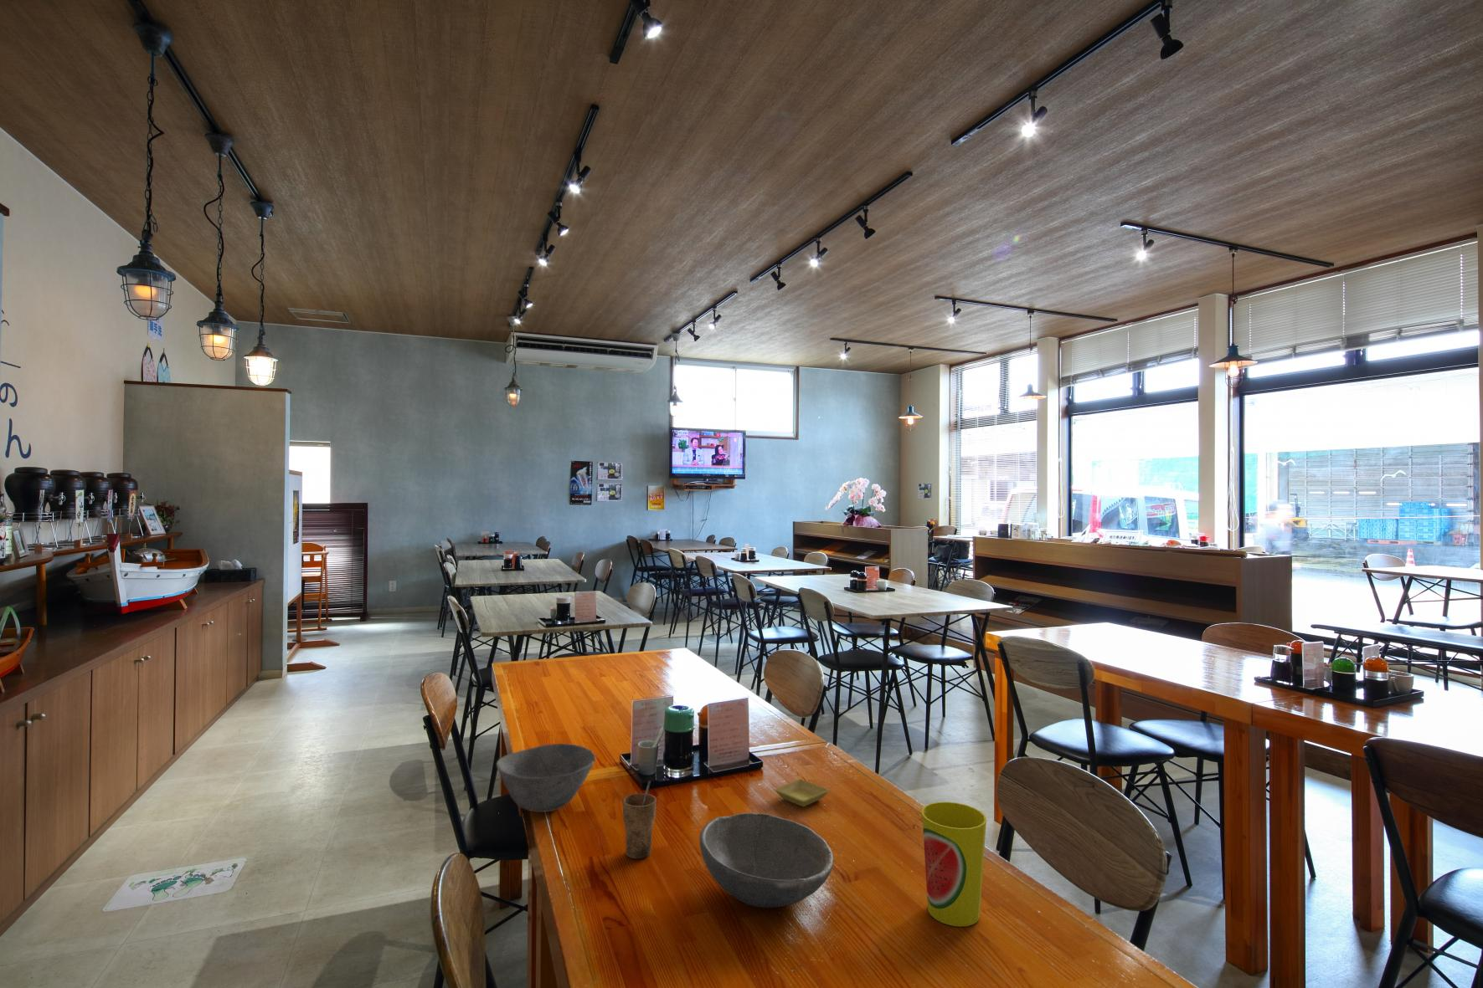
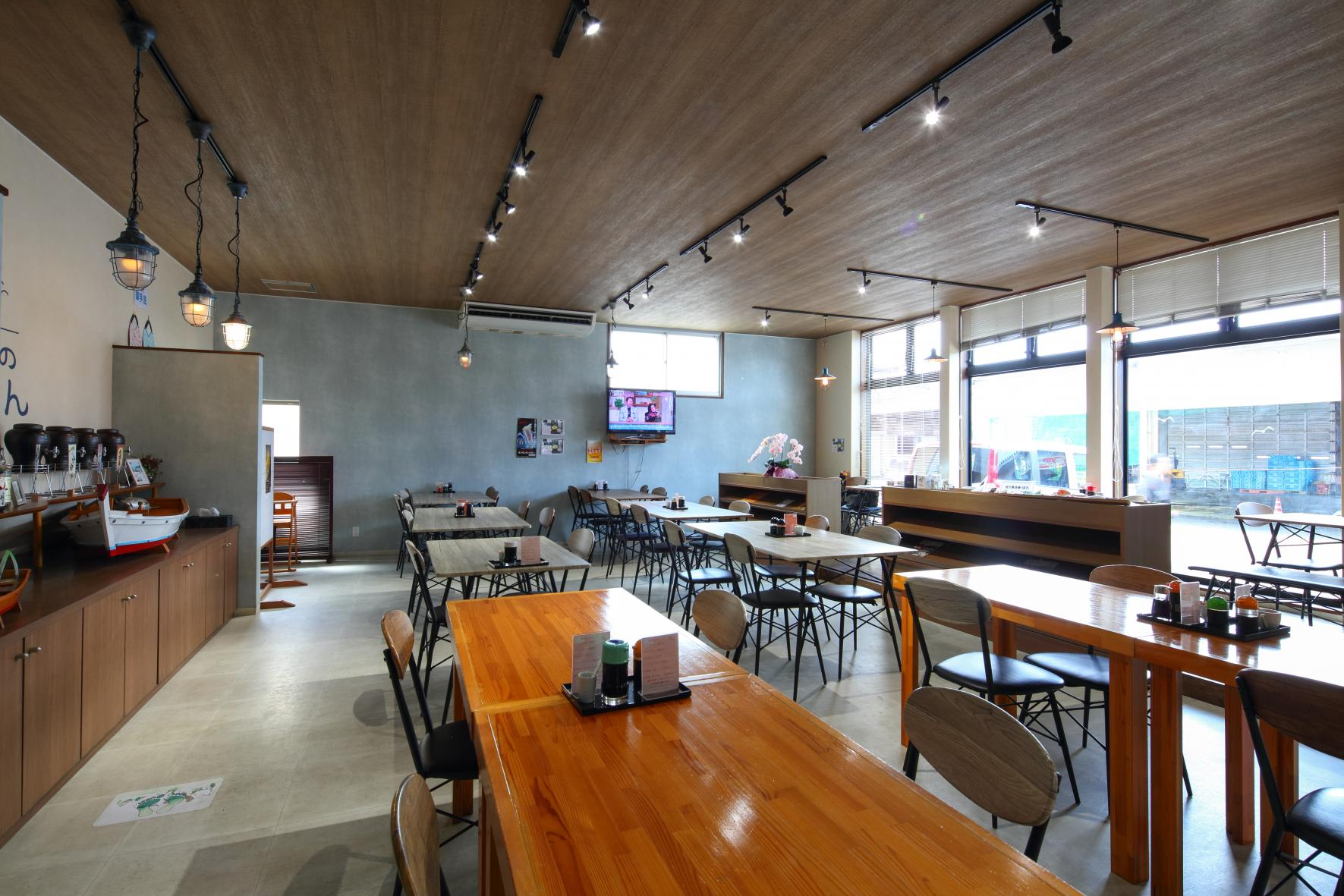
- bowl [700,813,834,909]
- cup [622,780,658,859]
- cup [921,802,988,927]
- bowl [495,743,596,813]
- saucer [773,778,830,807]
